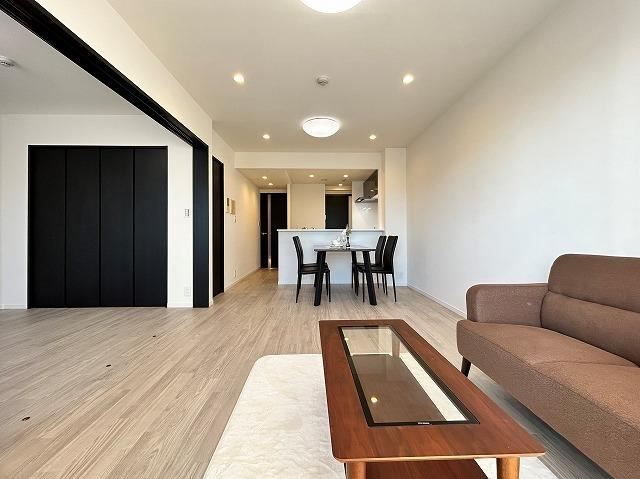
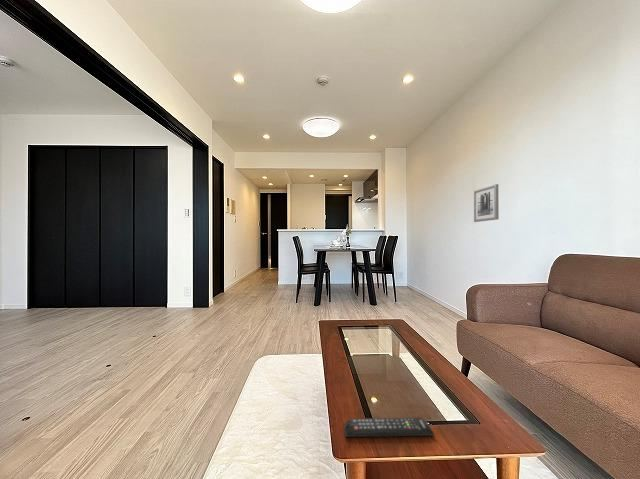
+ wall art [473,183,500,223]
+ remote control [343,417,436,438]
